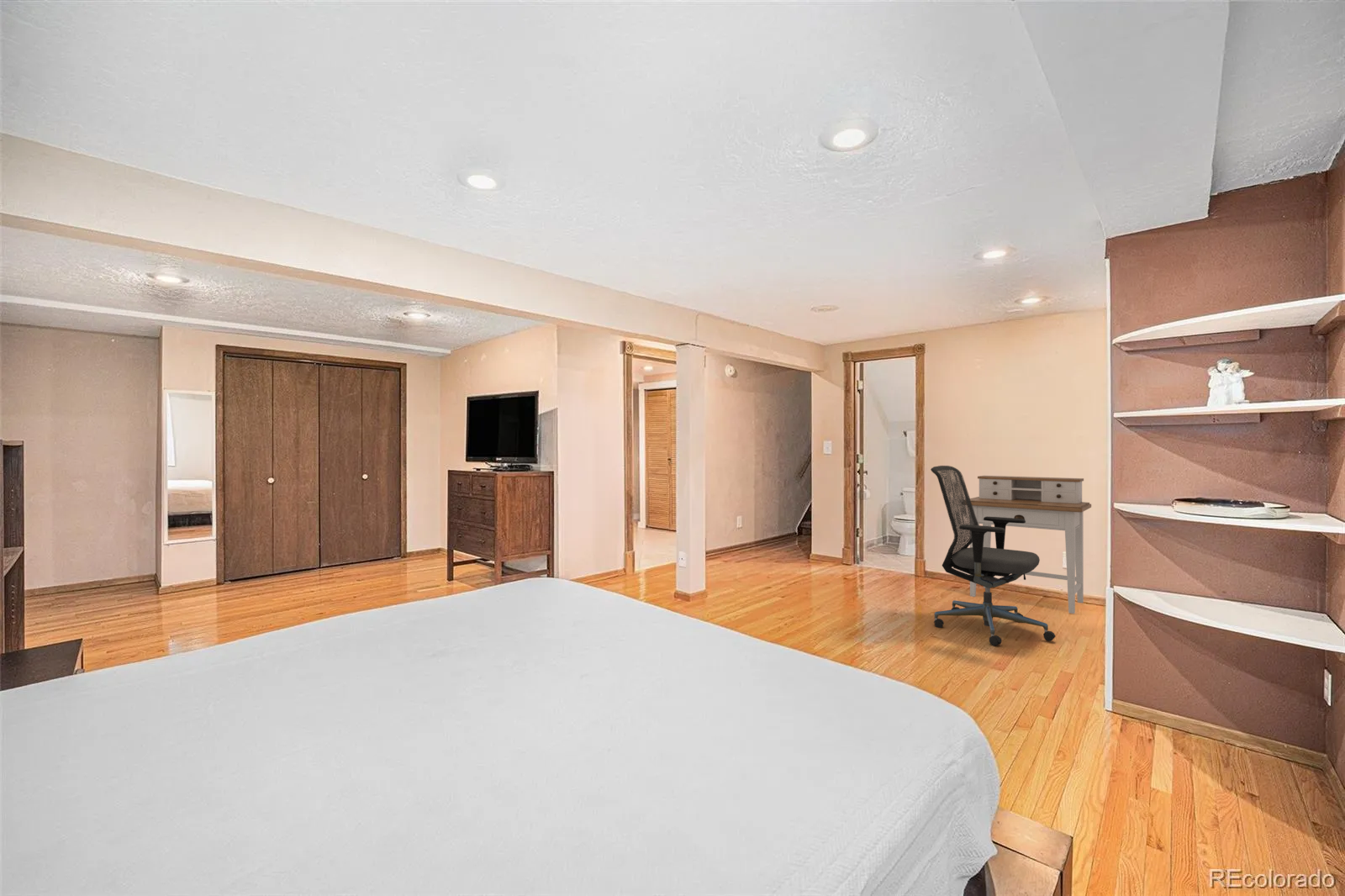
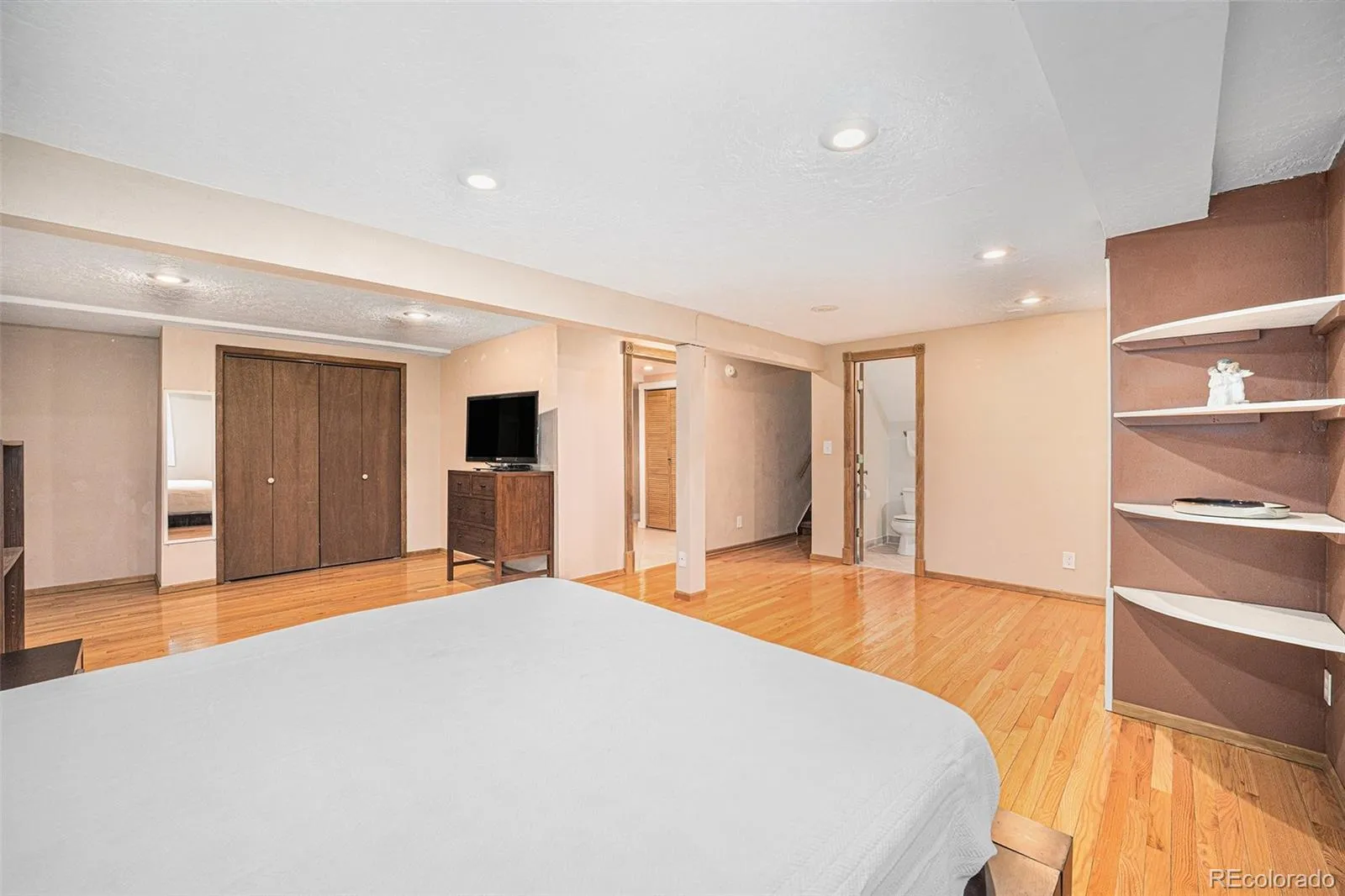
- desk [963,475,1092,614]
- office chair [930,465,1056,646]
